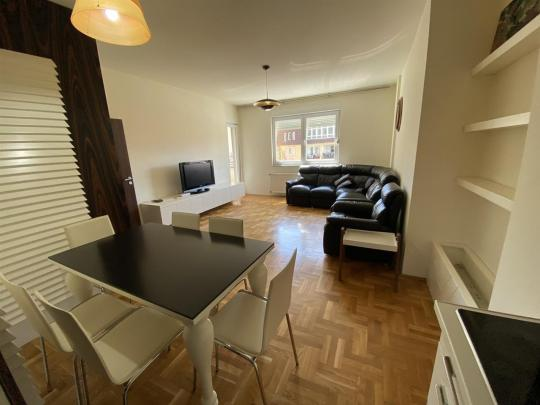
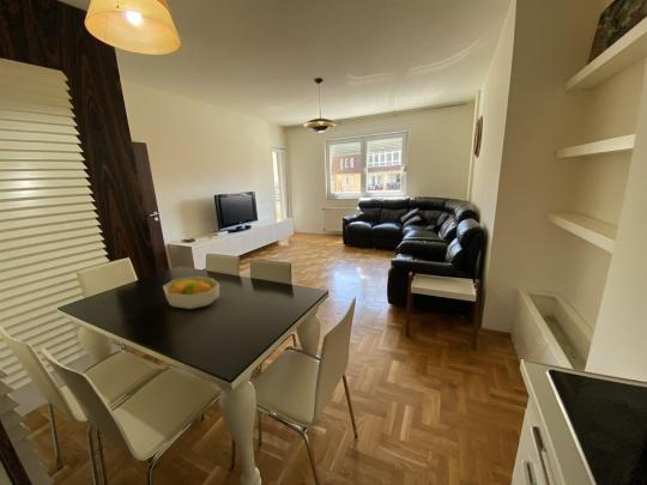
+ fruit bowl [162,275,220,310]
